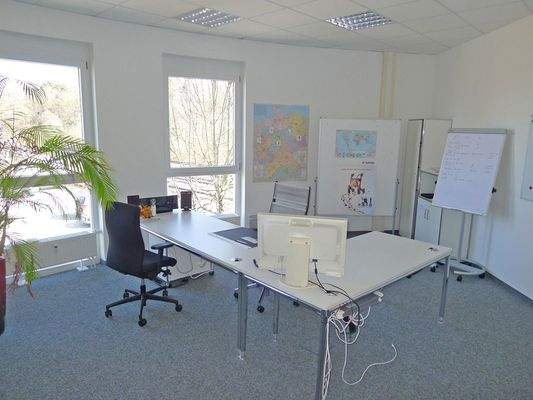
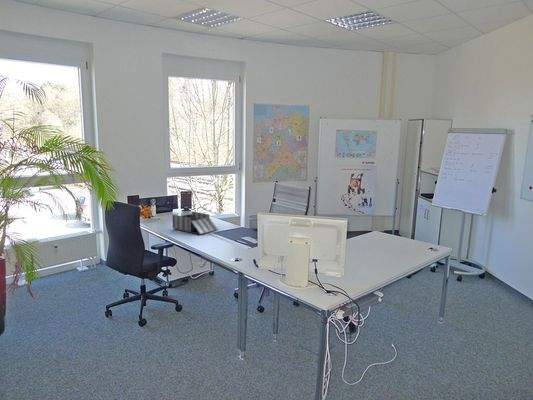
+ desk organizer [172,210,219,235]
